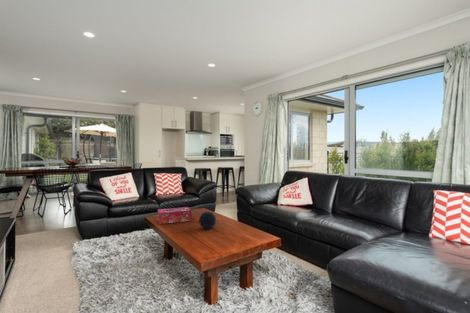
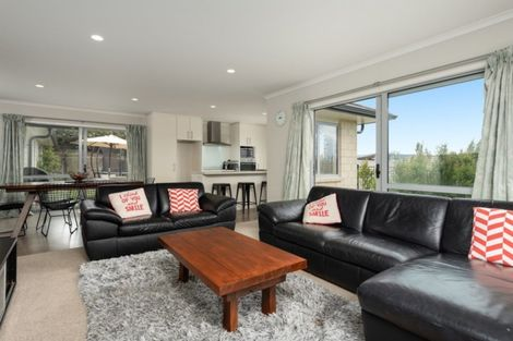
- decorative orb [198,210,217,230]
- tissue box [157,206,192,225]
